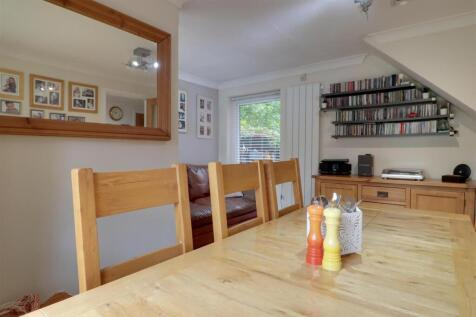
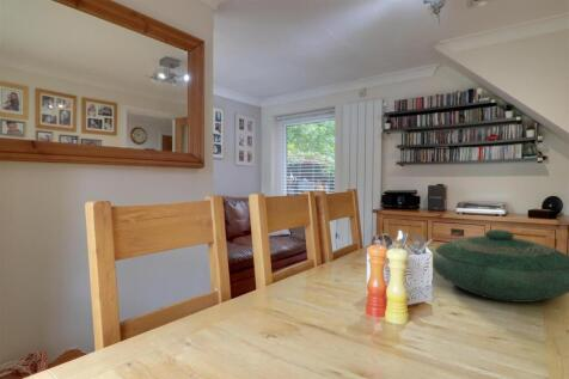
+ decorative bowl [432,228,569,304]
